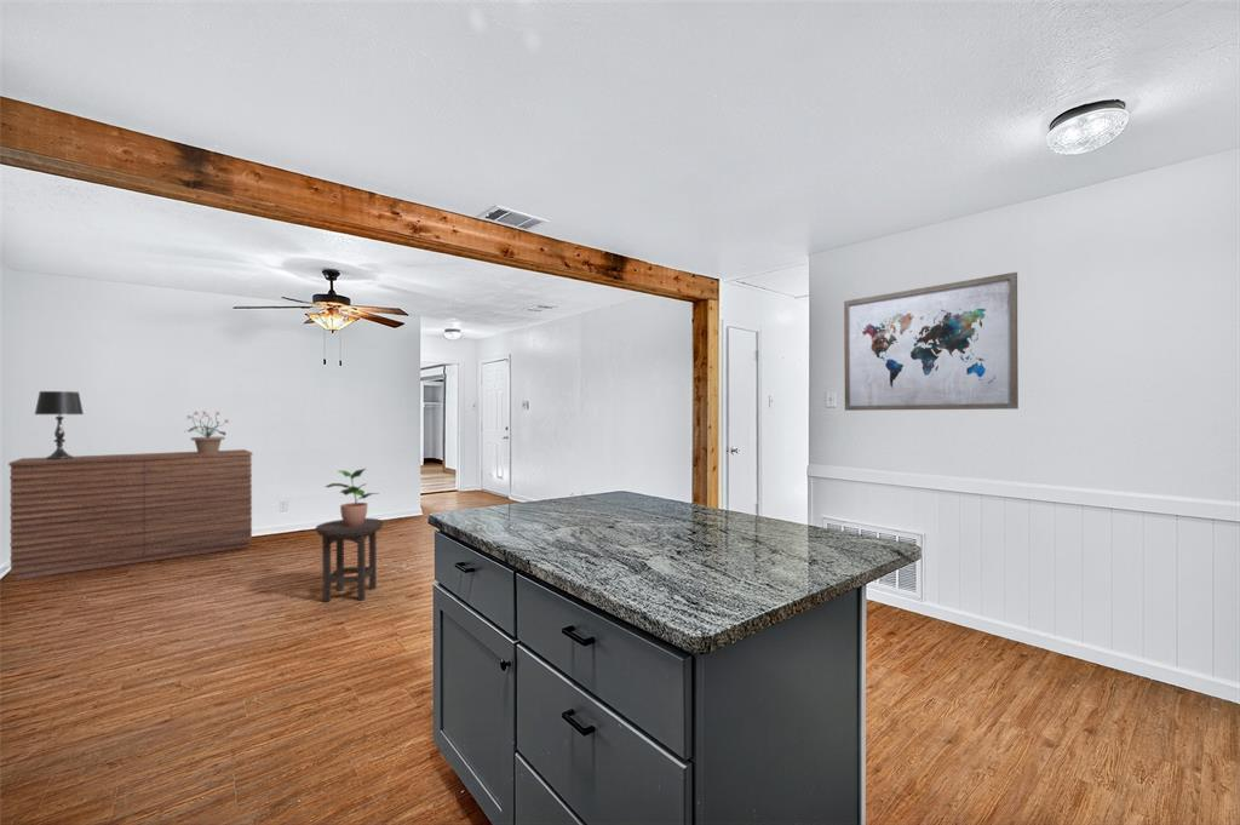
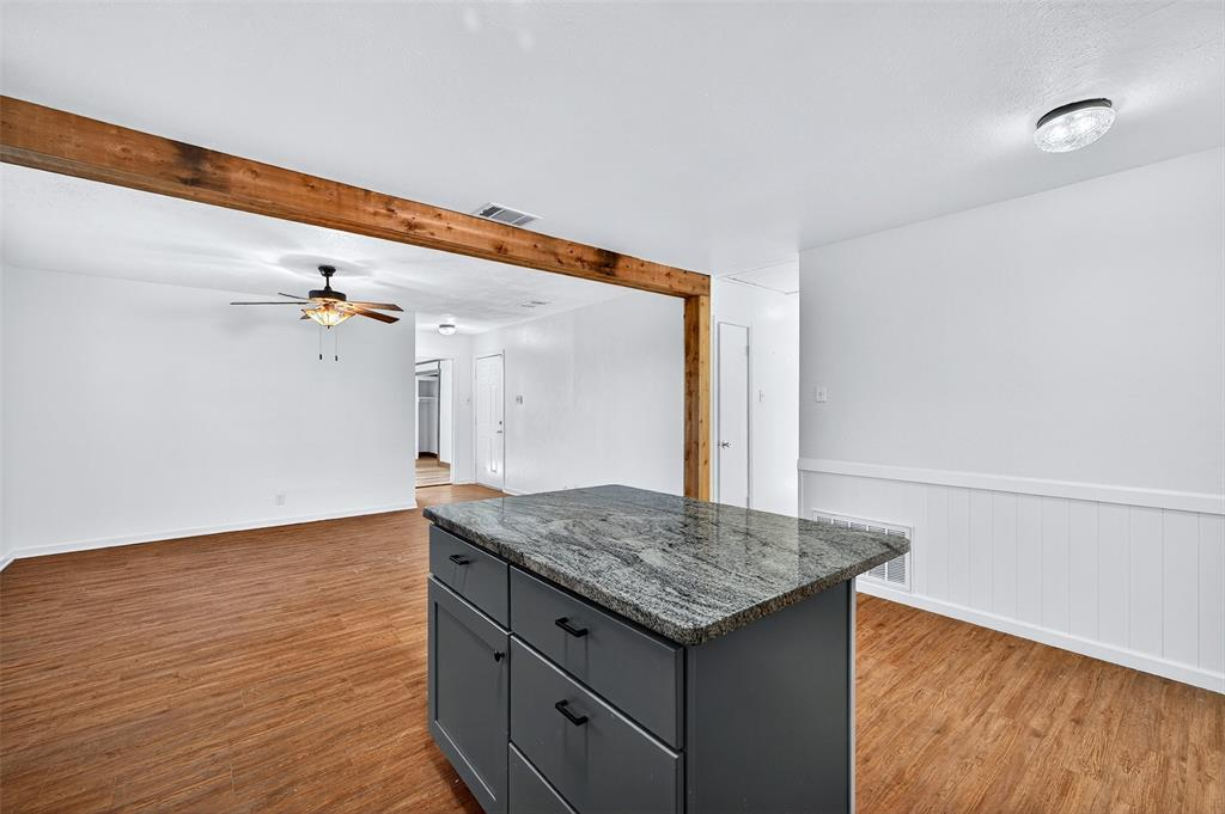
- sideboard [7,448,253,580]
- potted plant [323,468,380,526]
- potted plant [184,409,231,453]
- stool [315,517,385,603]
- table lamp [34,390,85,459]
- wall art [843,271,1020,412]
